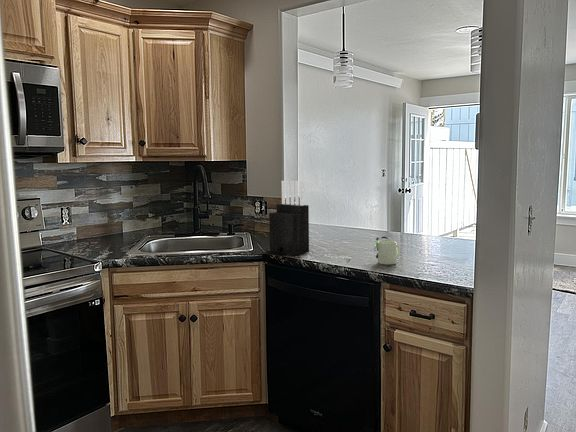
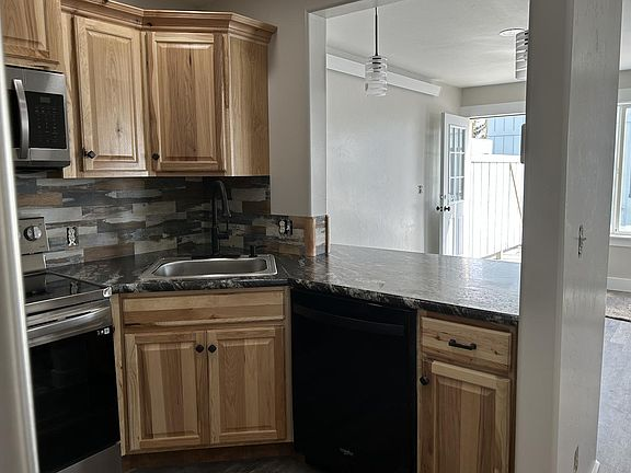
- knife block [268,180,310,256]
- mug [374,235,401,266]
